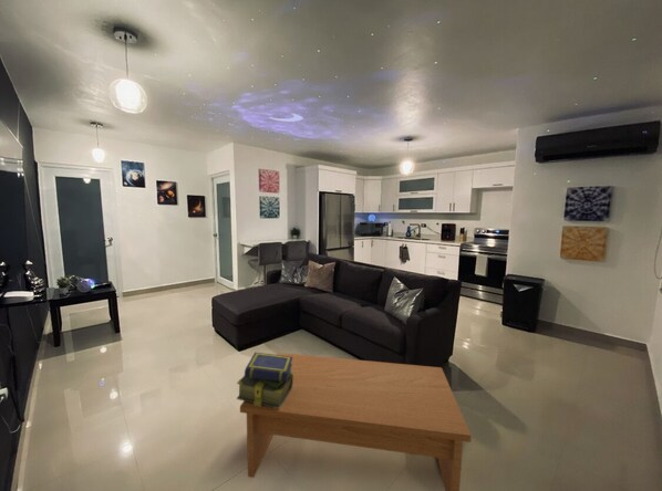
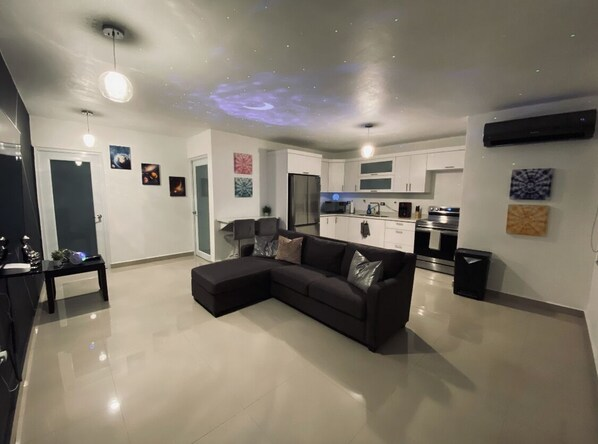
- coffee table [239,352,472,491]
- stack of books [236,352,294,409]
